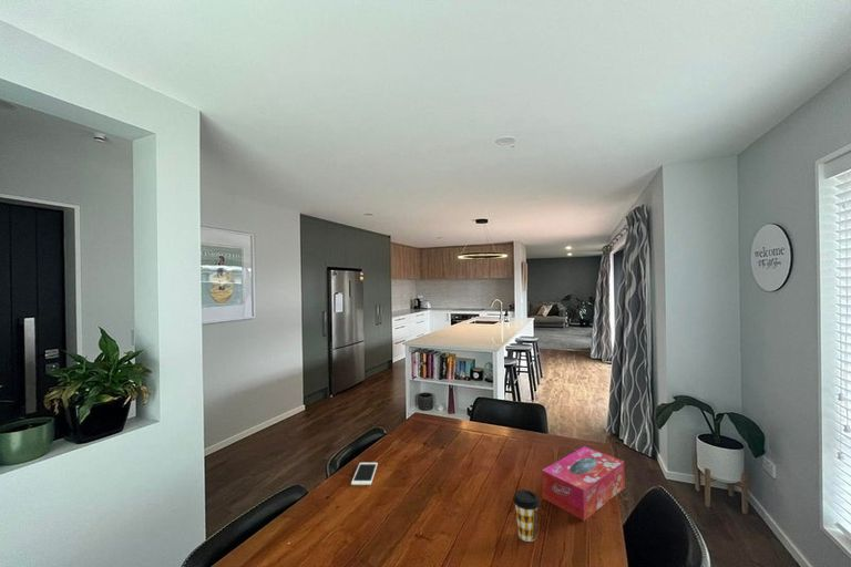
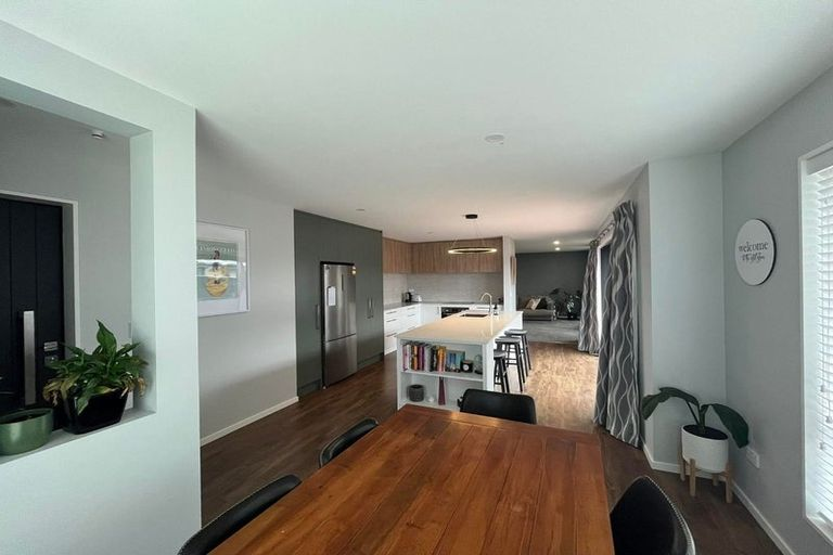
- tissue box [541,445,626,522]
- cell phone [350,462,379,486]
- coffee cup [512,488,541,543]
